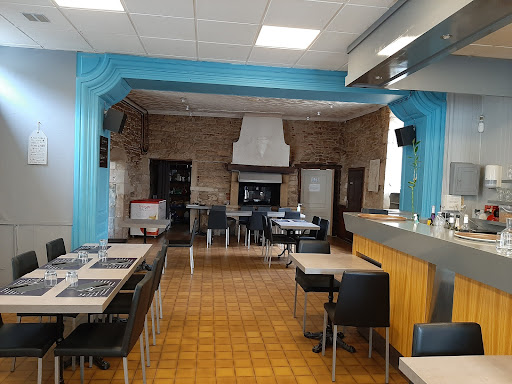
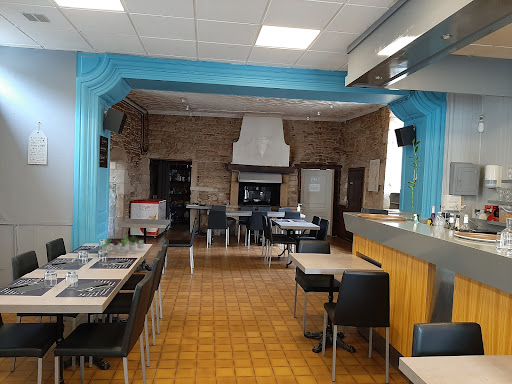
+ succulent plant [99,234,145,253]
